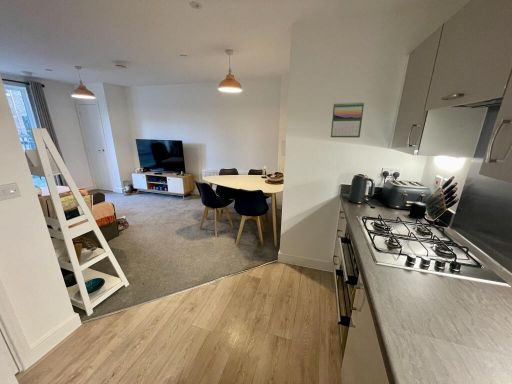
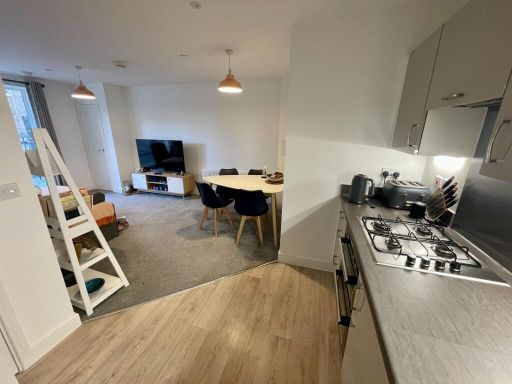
- calendar [330,101,365,138]
